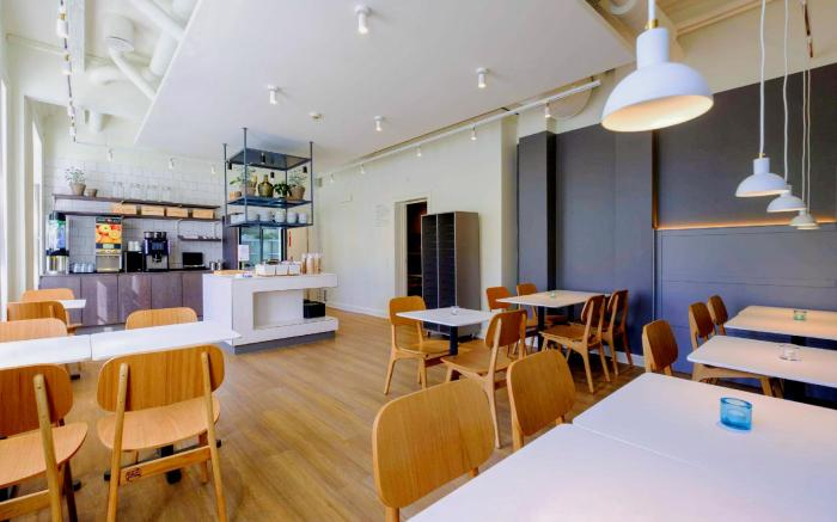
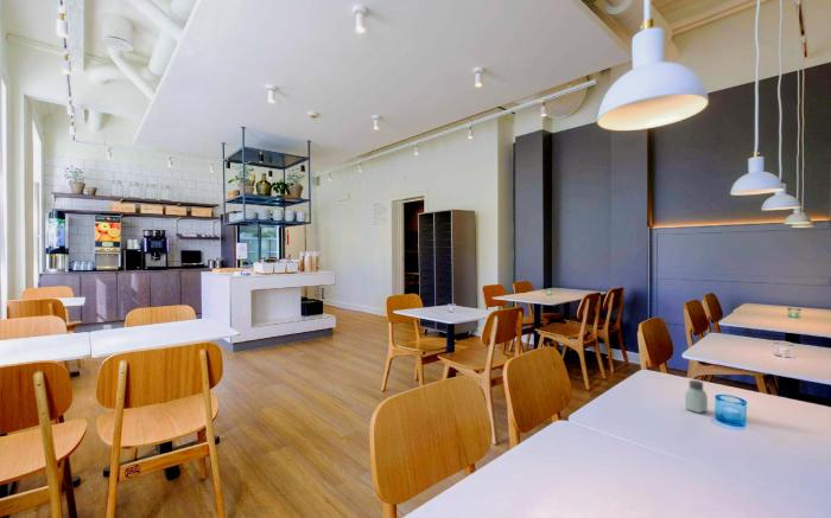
+ saltshaker [684,379,709,414]
